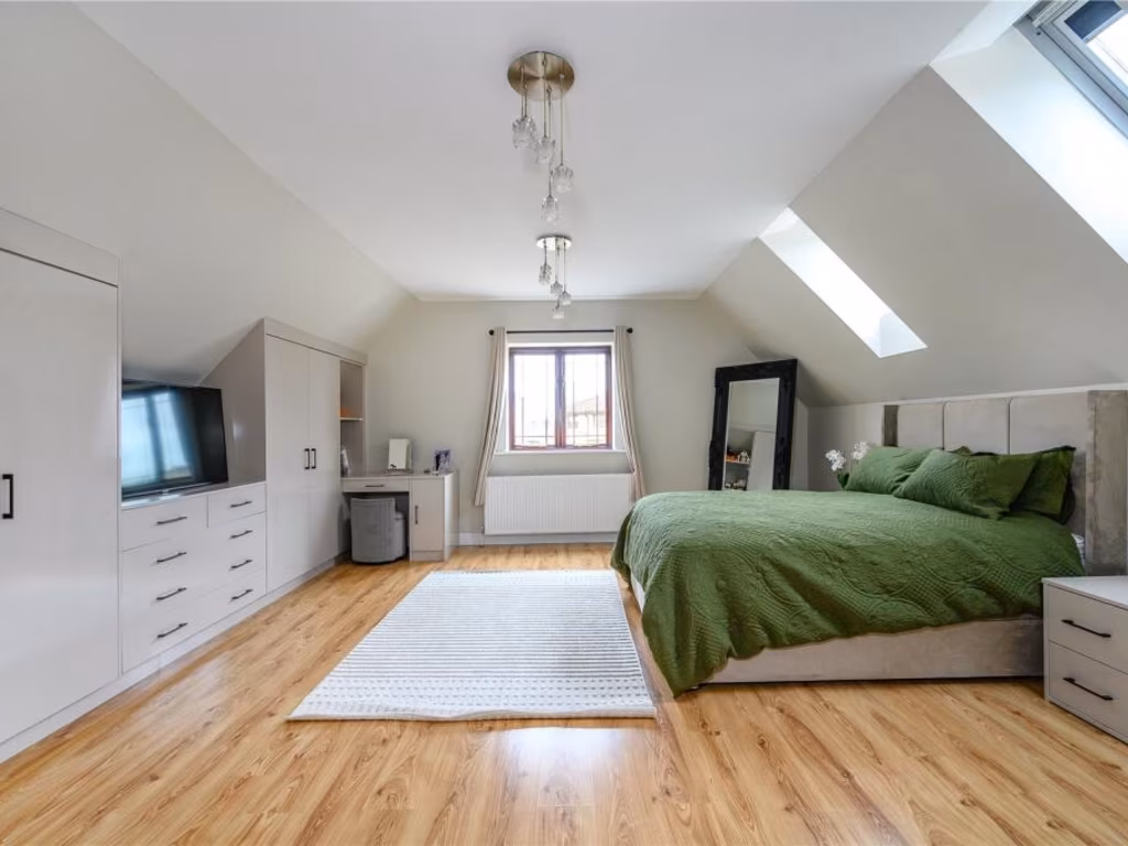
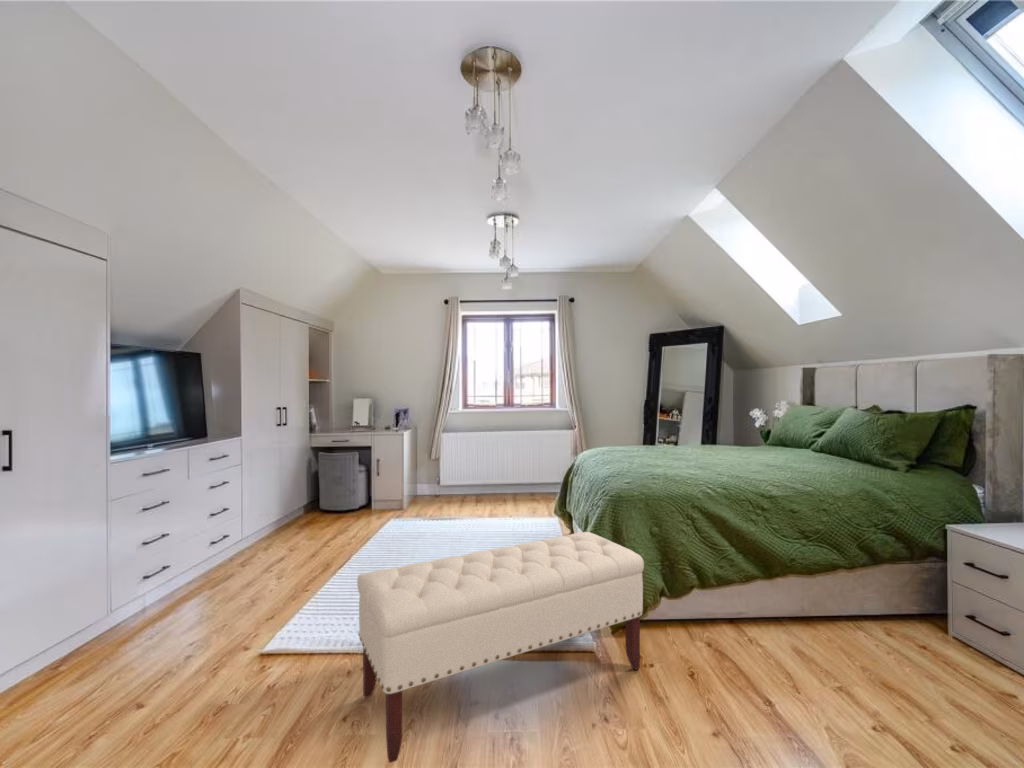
+ bench [356,531,645,764]
